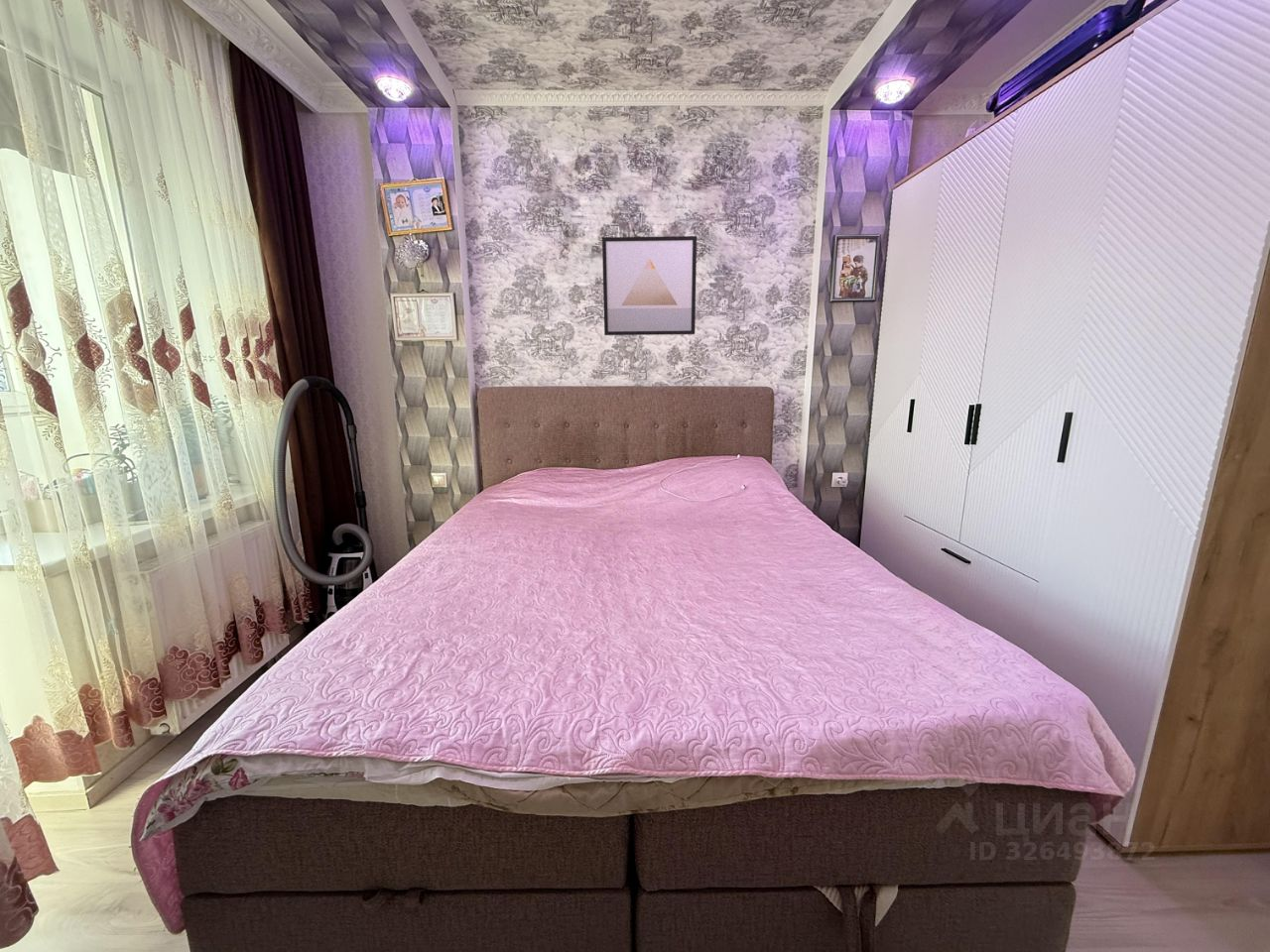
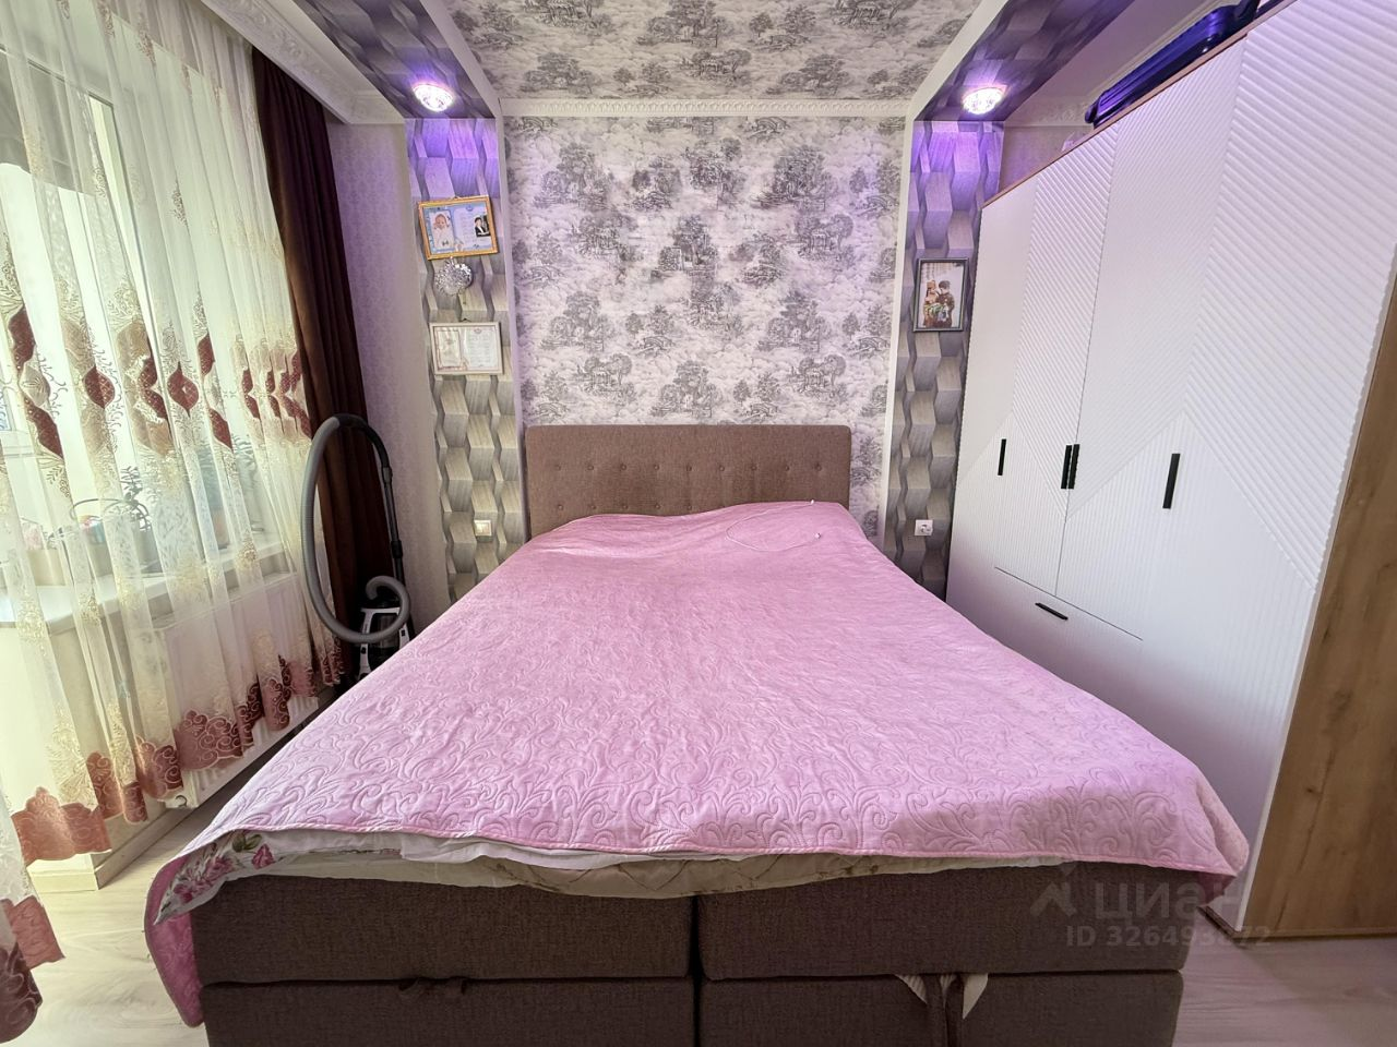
- wall art [601,235,698,336]
